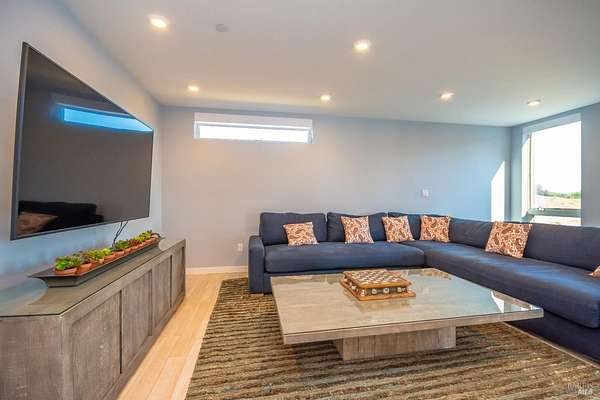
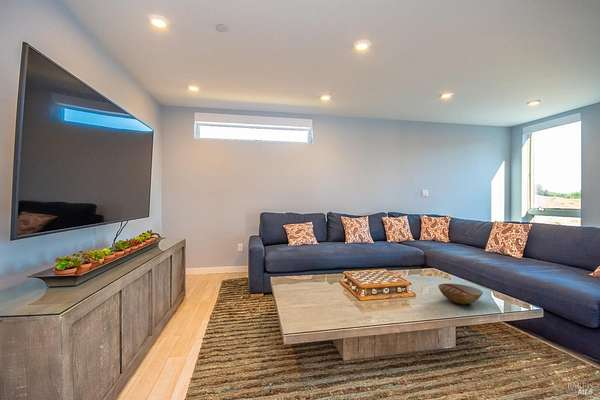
+ bowl [437,283,484,305]
